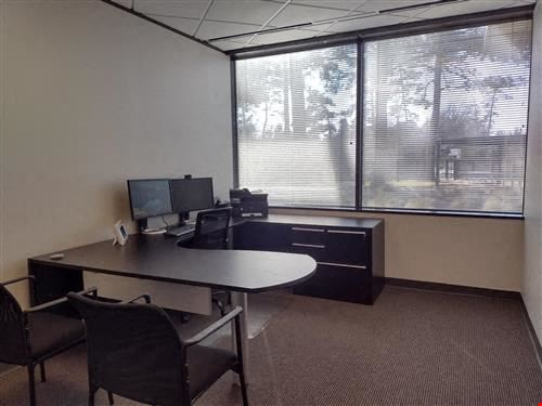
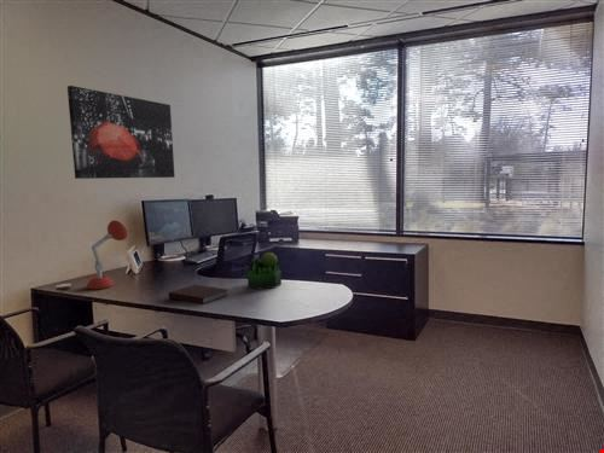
+ wall art [66,85,176,180]
+ plant [246,251,283,290]
+ desk lamp [86,219,128,290]
+ notebook [168,284,228,306]
